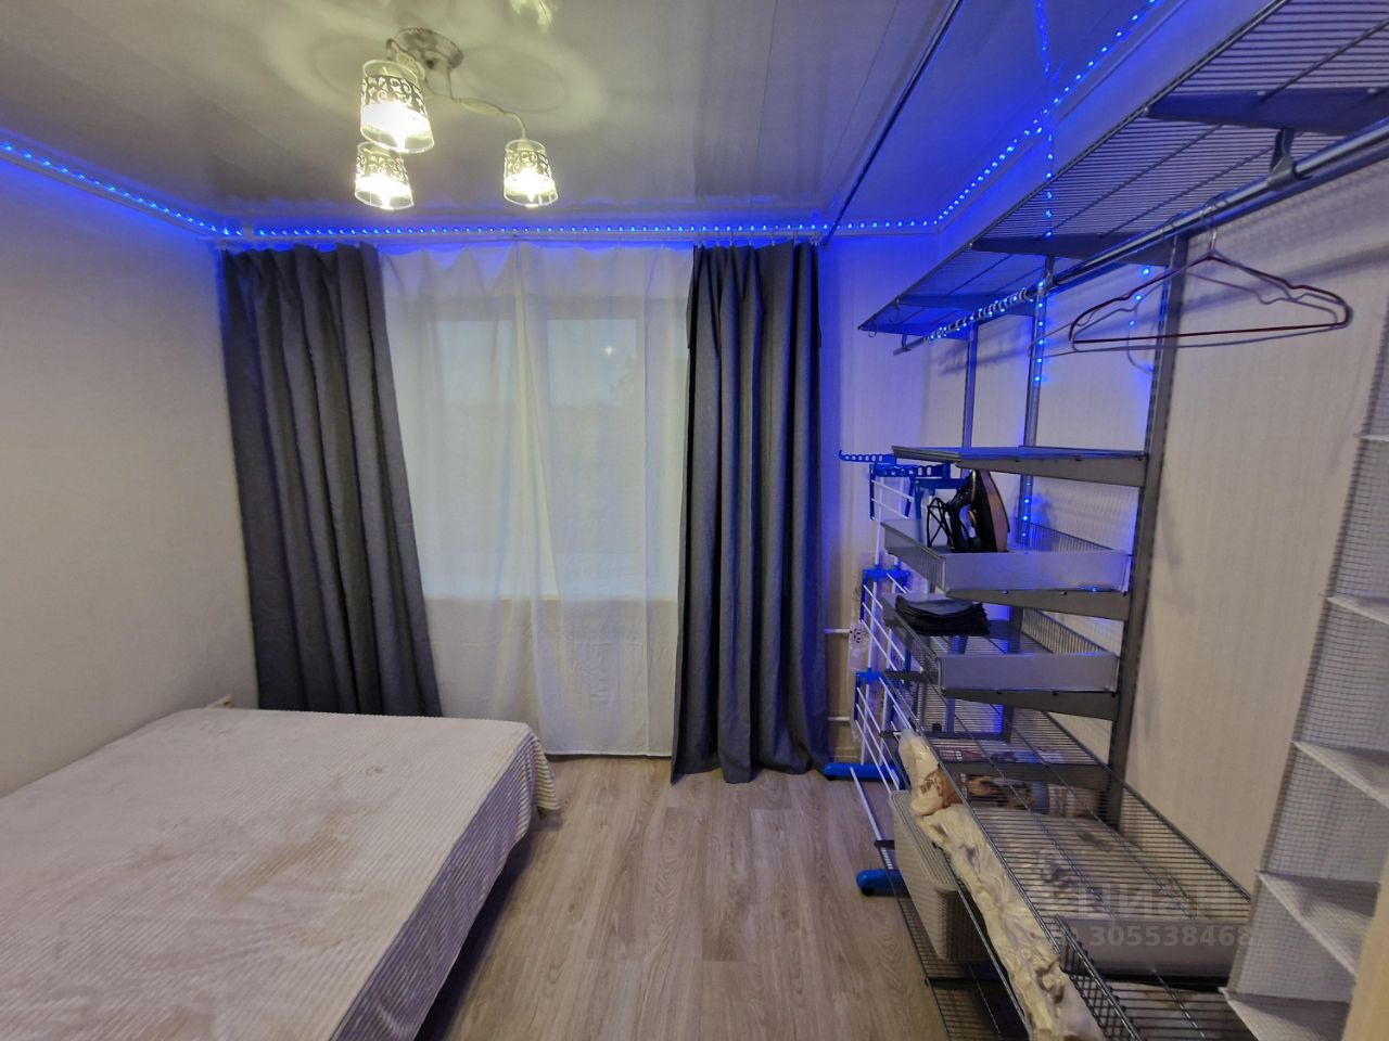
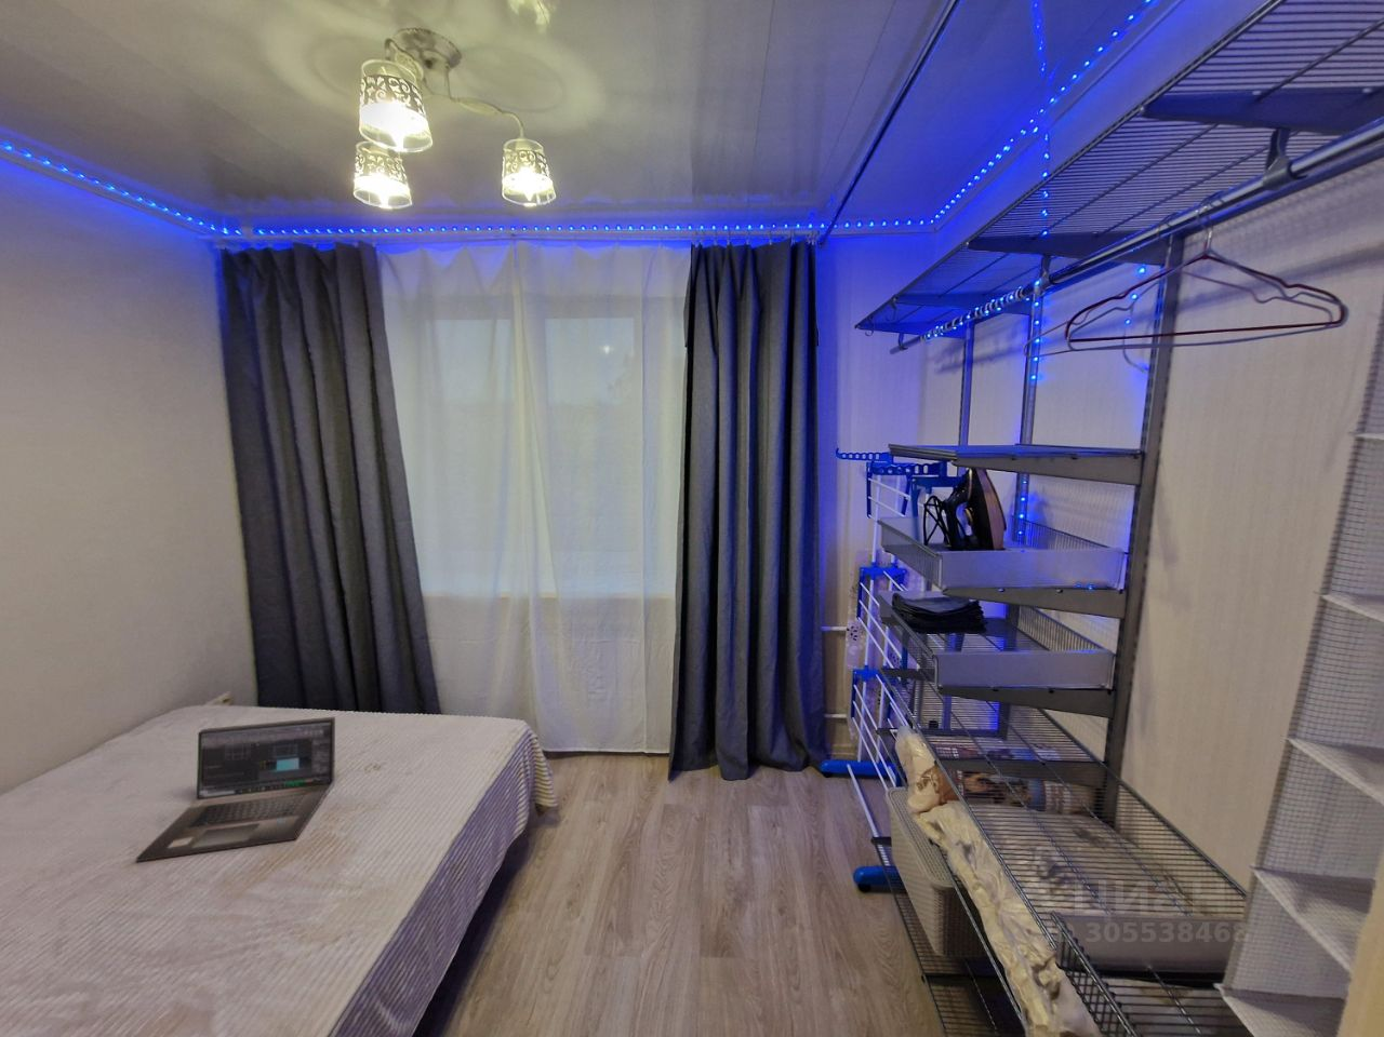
+ laptop [135,716,337,863]
